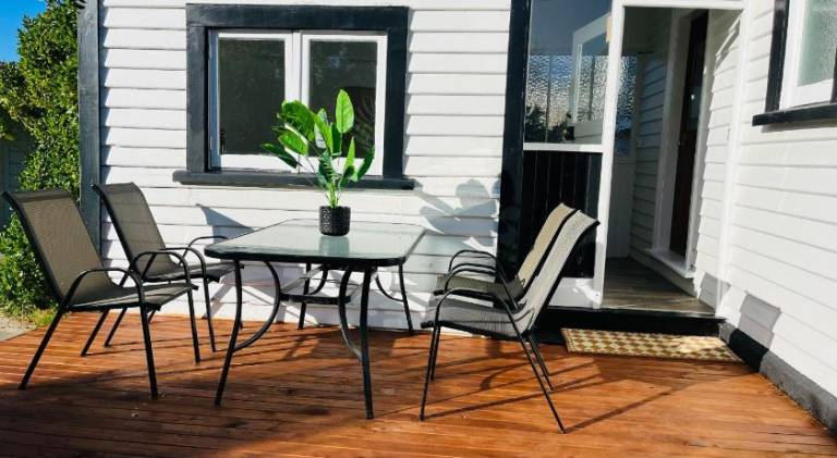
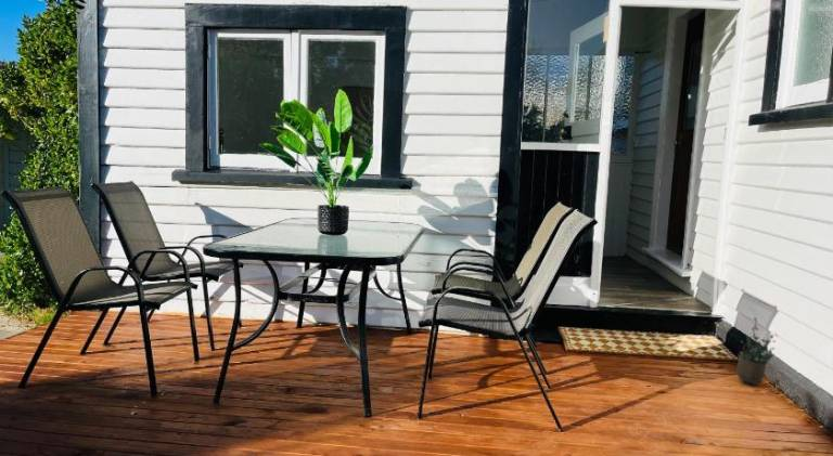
+ potted plant [735,316,779,386]
